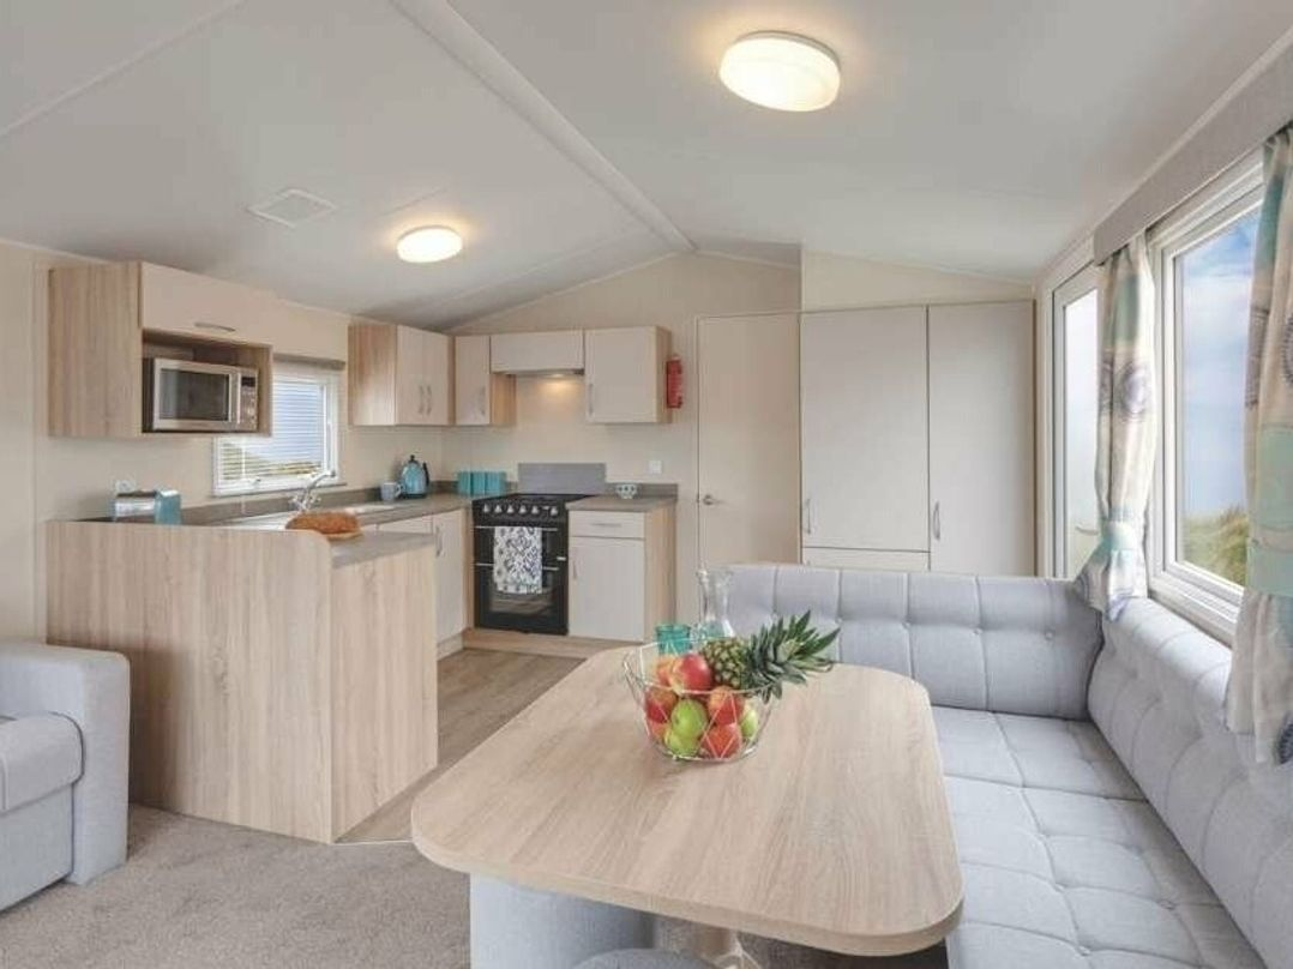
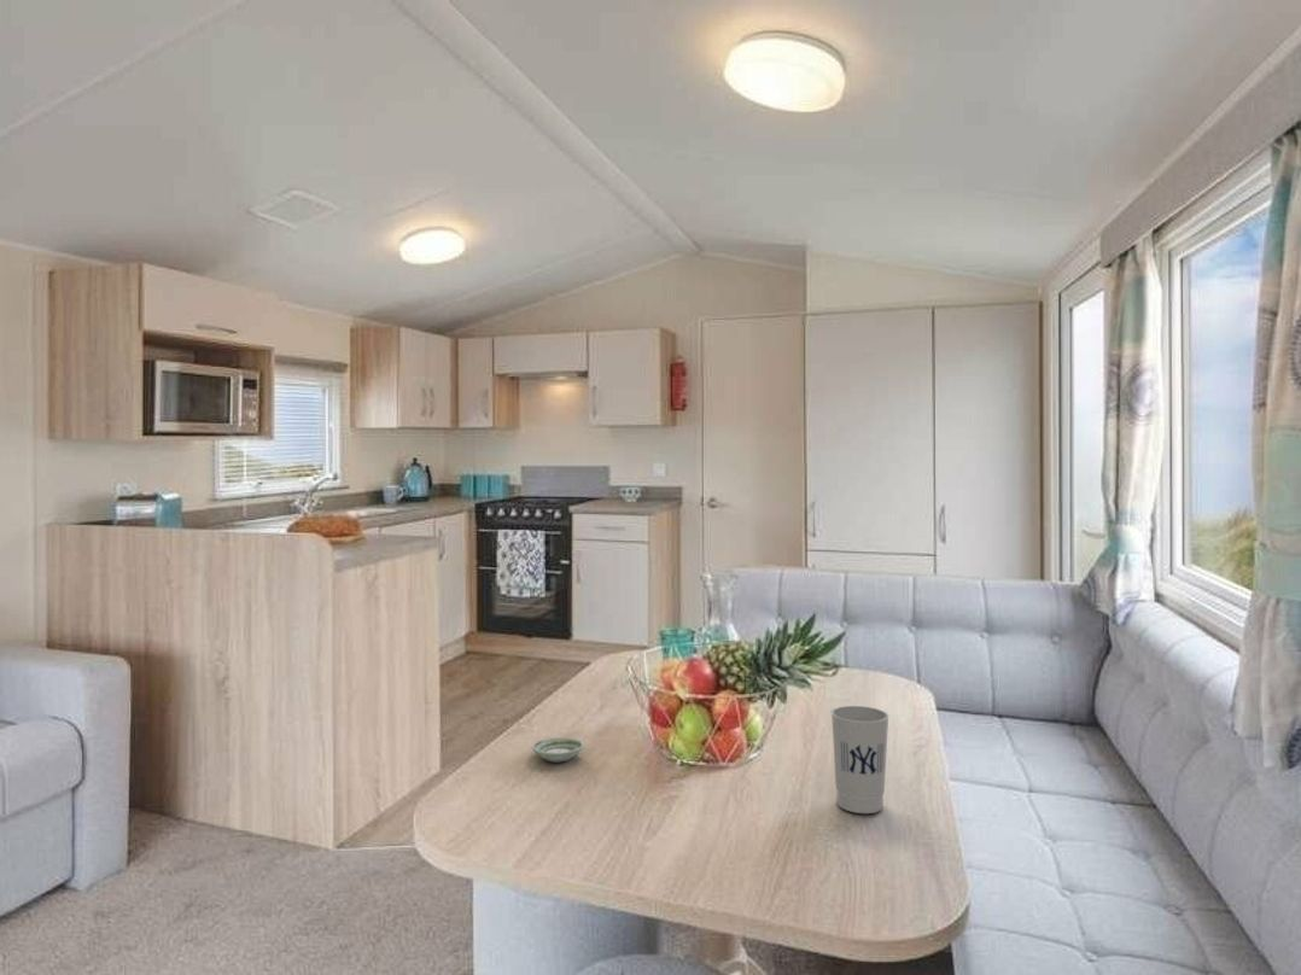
+ saucer [531,736,585,763]
+ cup [830,705,891,815]
